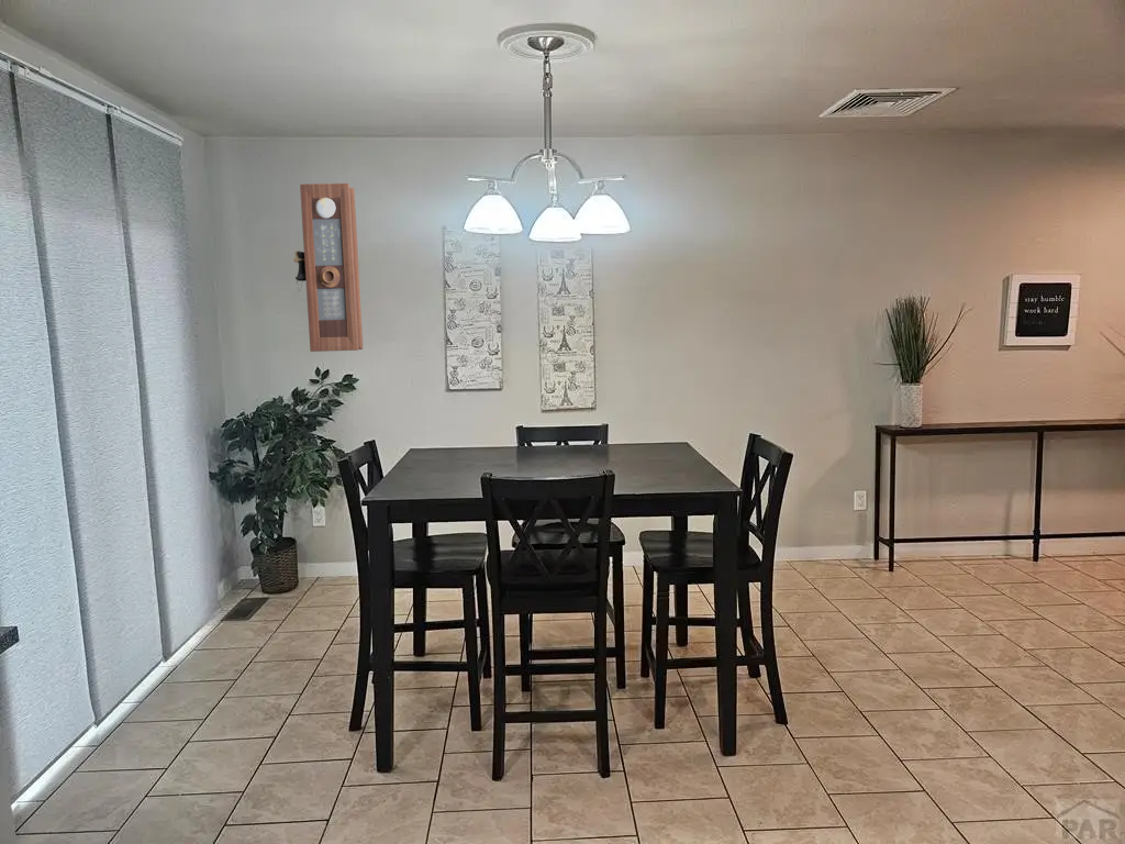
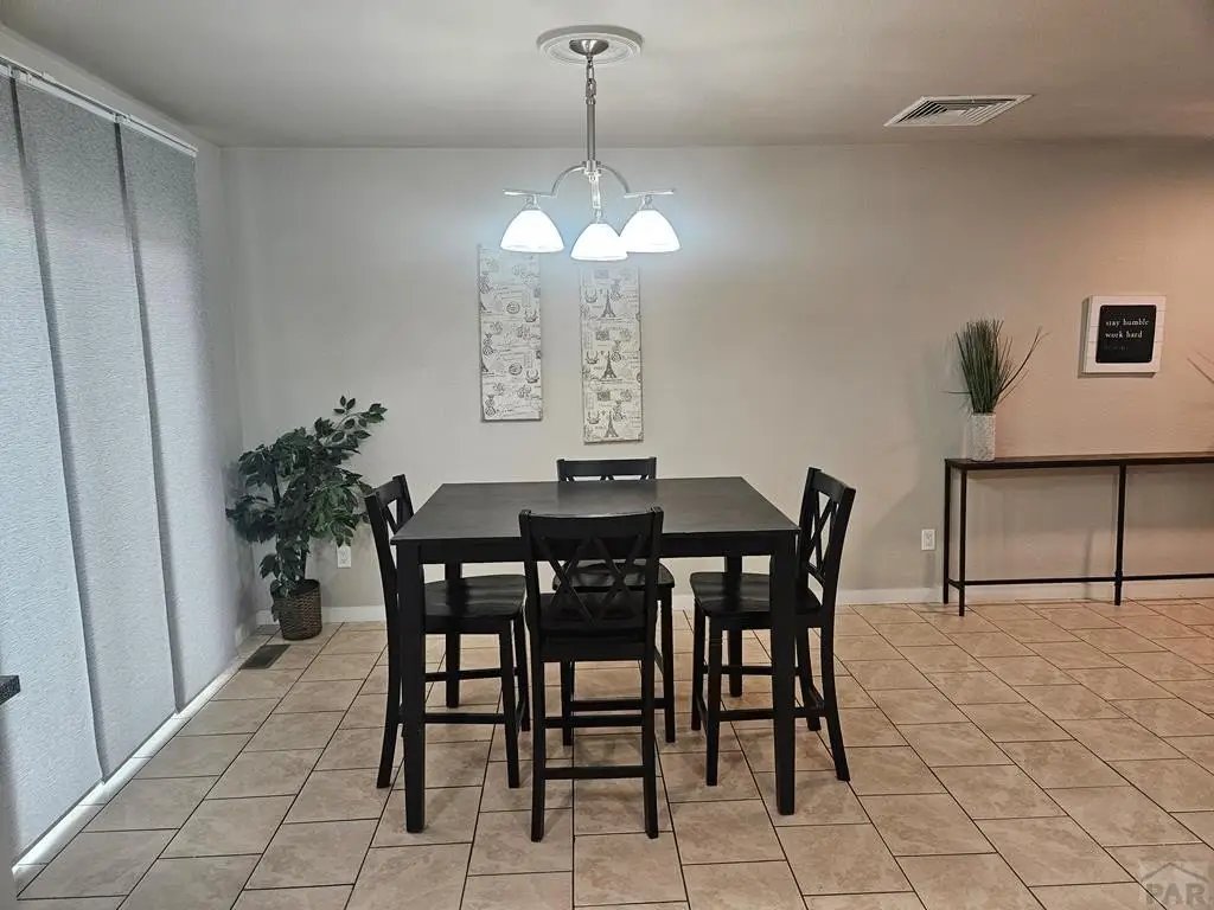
- pendulum clock [292,182,364,353]
